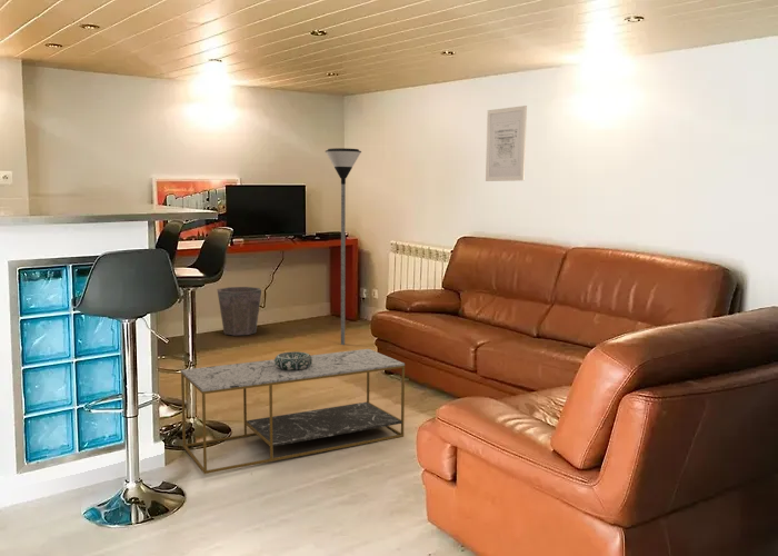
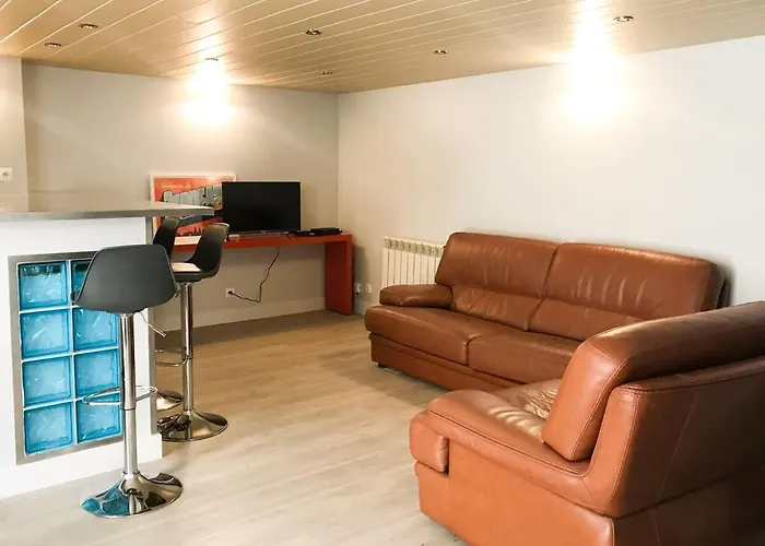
- floor lamp [325,147,362,346]
- waste bin [216,286,262,337]
- decorative bowl [273,350,312,370]
- wall art [485,105,528,182]
- coffee table [180,348,406,475]
